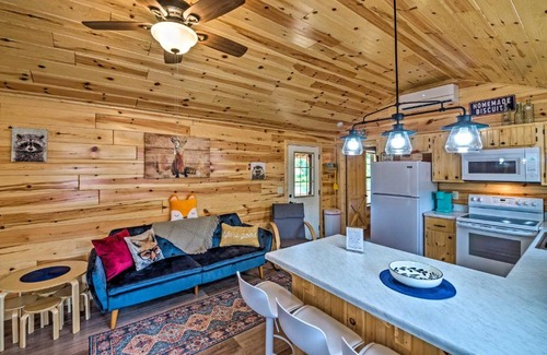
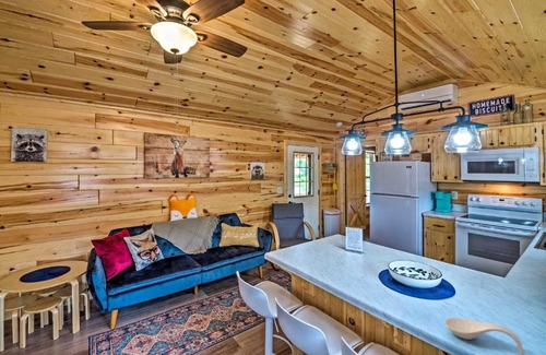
+ spoon rest [443,317,525,355]
